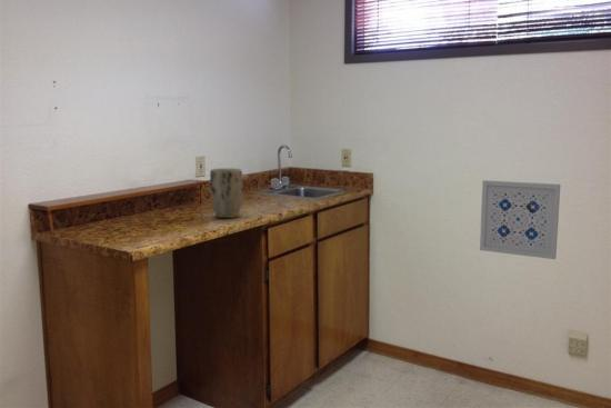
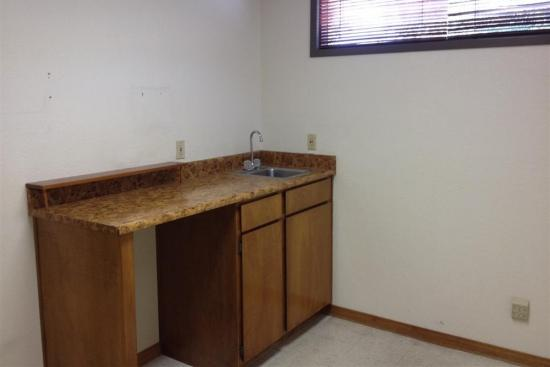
- wall art [479,179,561,260]
- plant pot [209,167,243,219]
